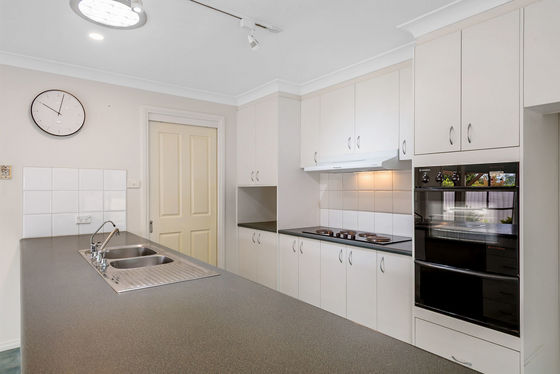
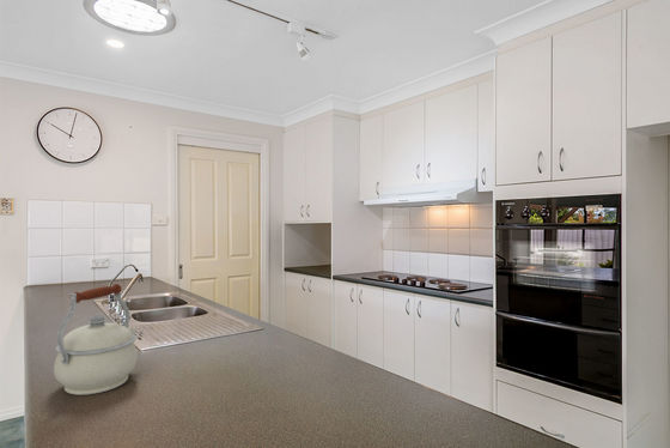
+ kettle [53,283,139,396]
